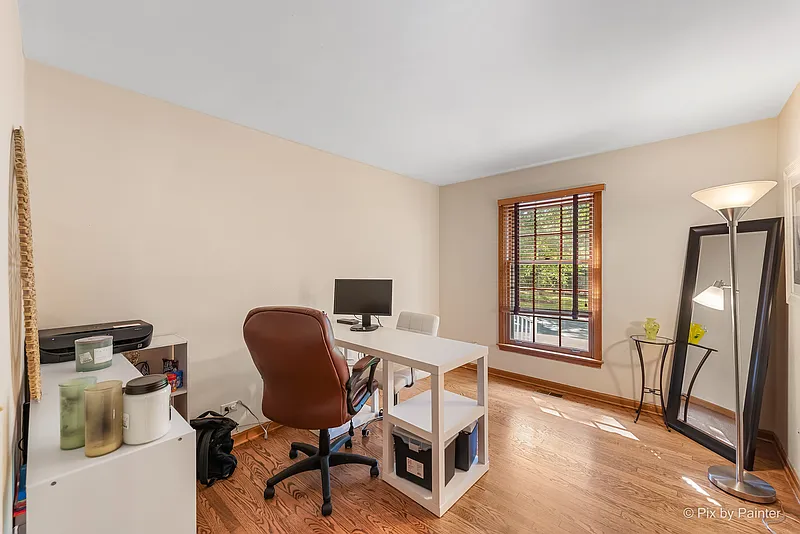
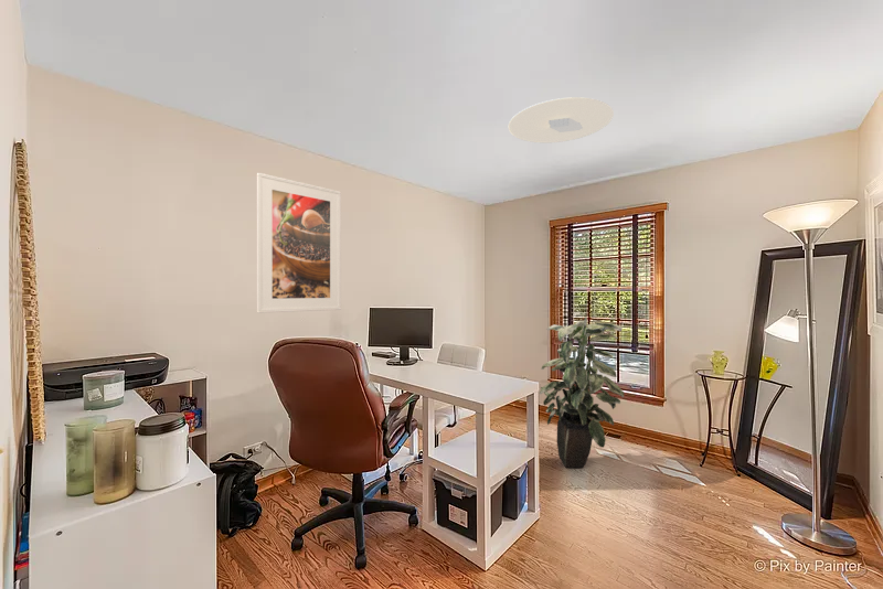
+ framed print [256,171,342,314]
+ ceiling light [508,96,615,144]
+ indoor plant [539,311,625,469]
